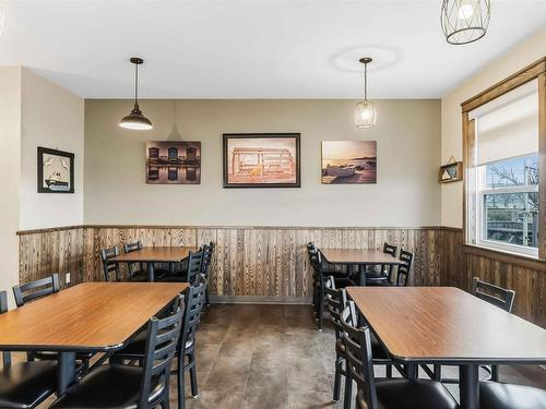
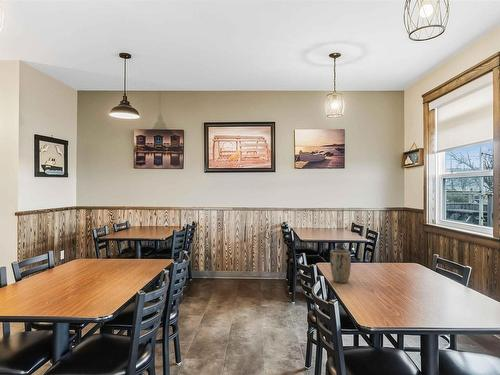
+ plant pot [329,249,352,284]
